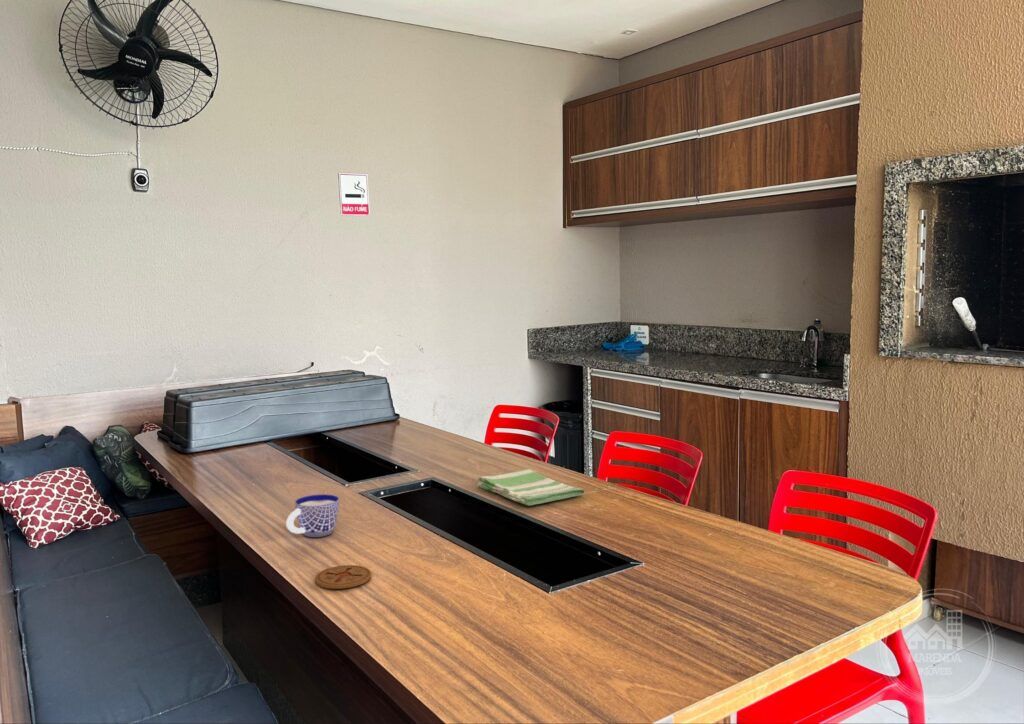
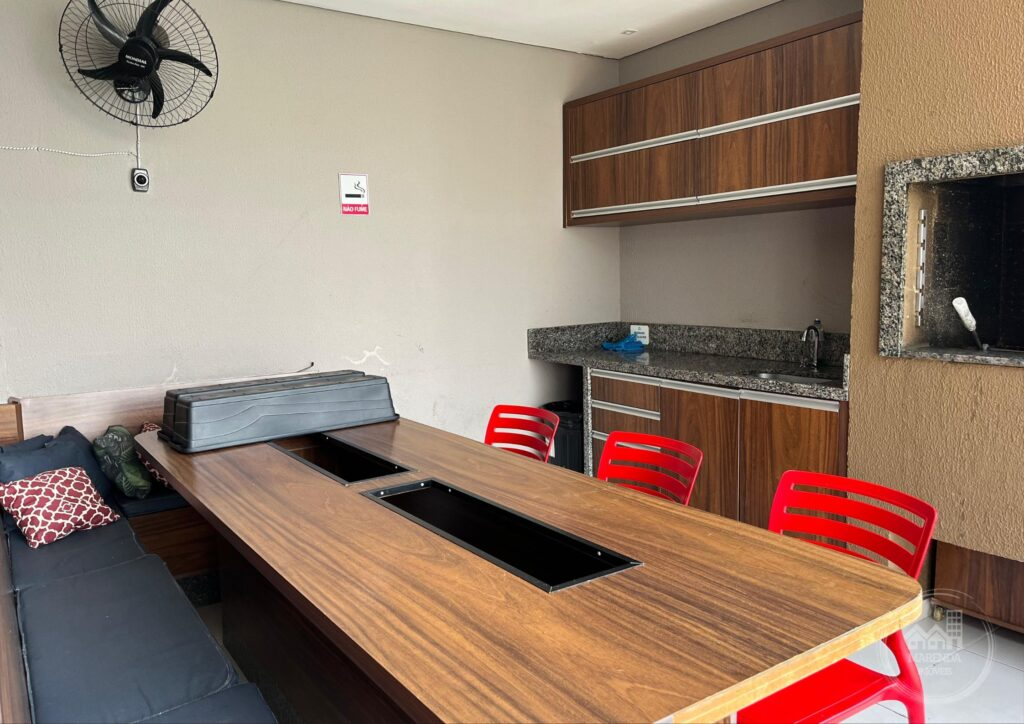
- coaster [314,564,372,590]
- dish towel [476,468,586,506]
- cup [285,493,340,538]
